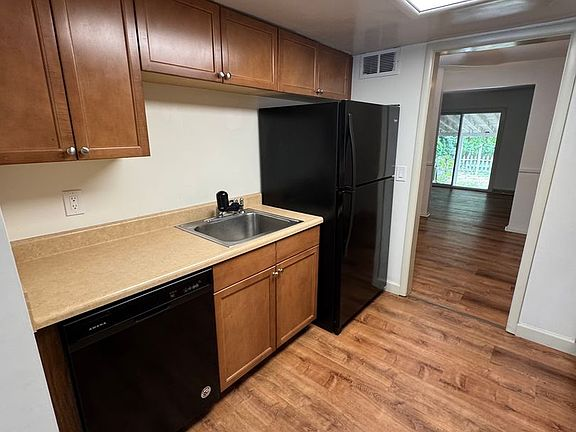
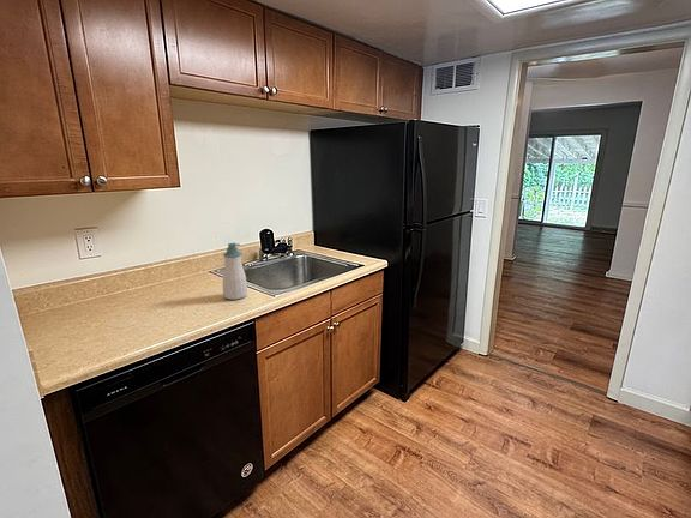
+ soap bottle [222,242,248,301]
